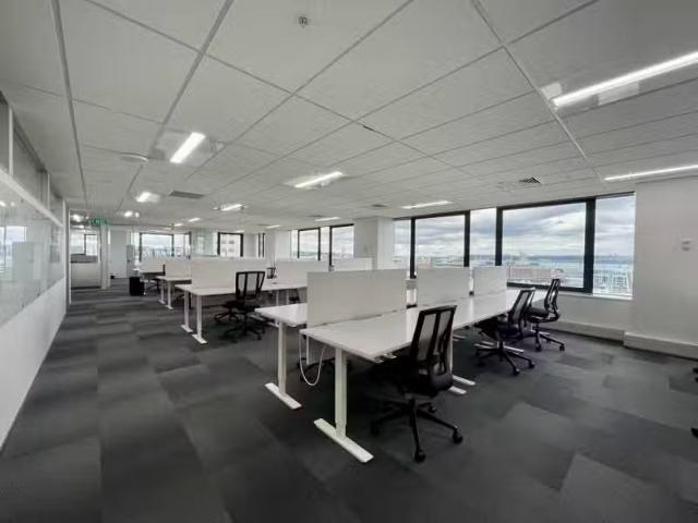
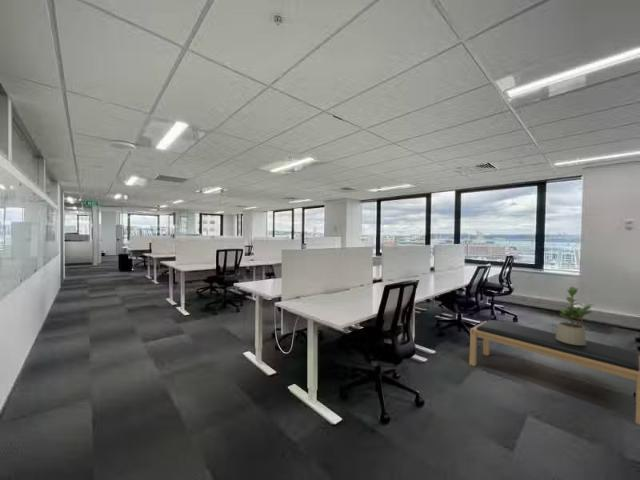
+ bench [468,319,640,426]
+ potted plant [556,286,595,345]
